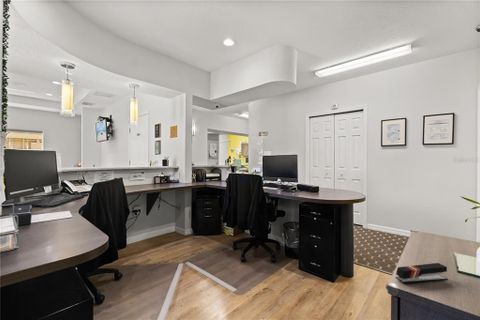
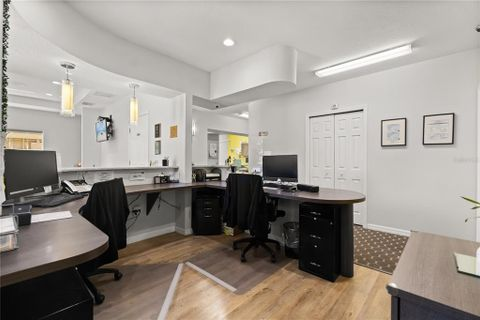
- stapler [395,262,448,284]
